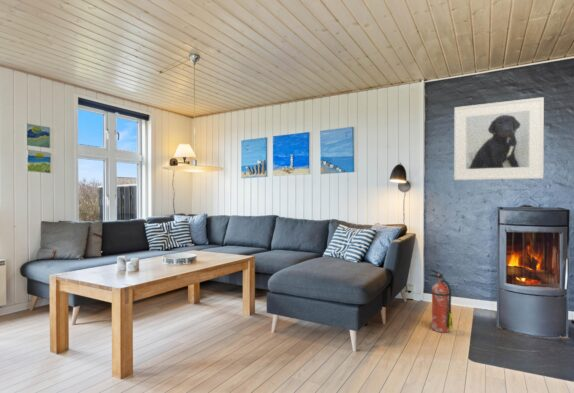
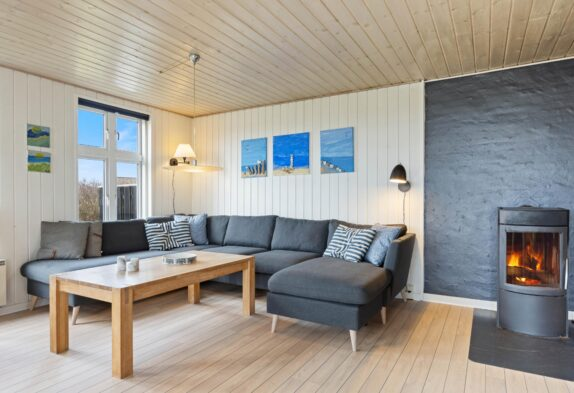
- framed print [453,96,545,181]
- fire extinguisher [427,268,454,333]
